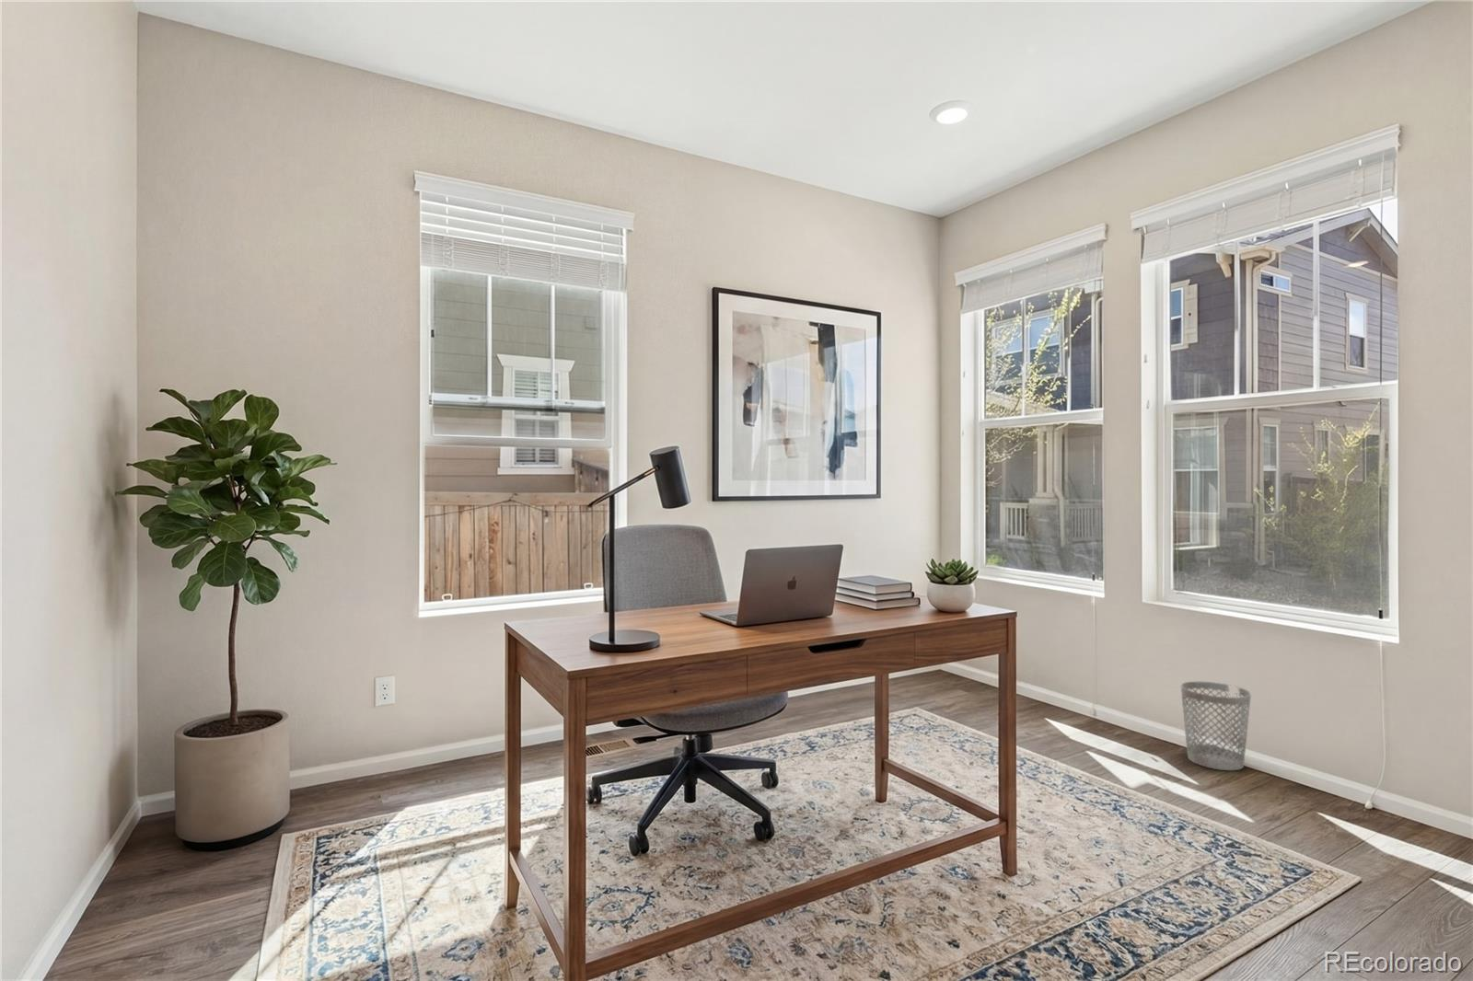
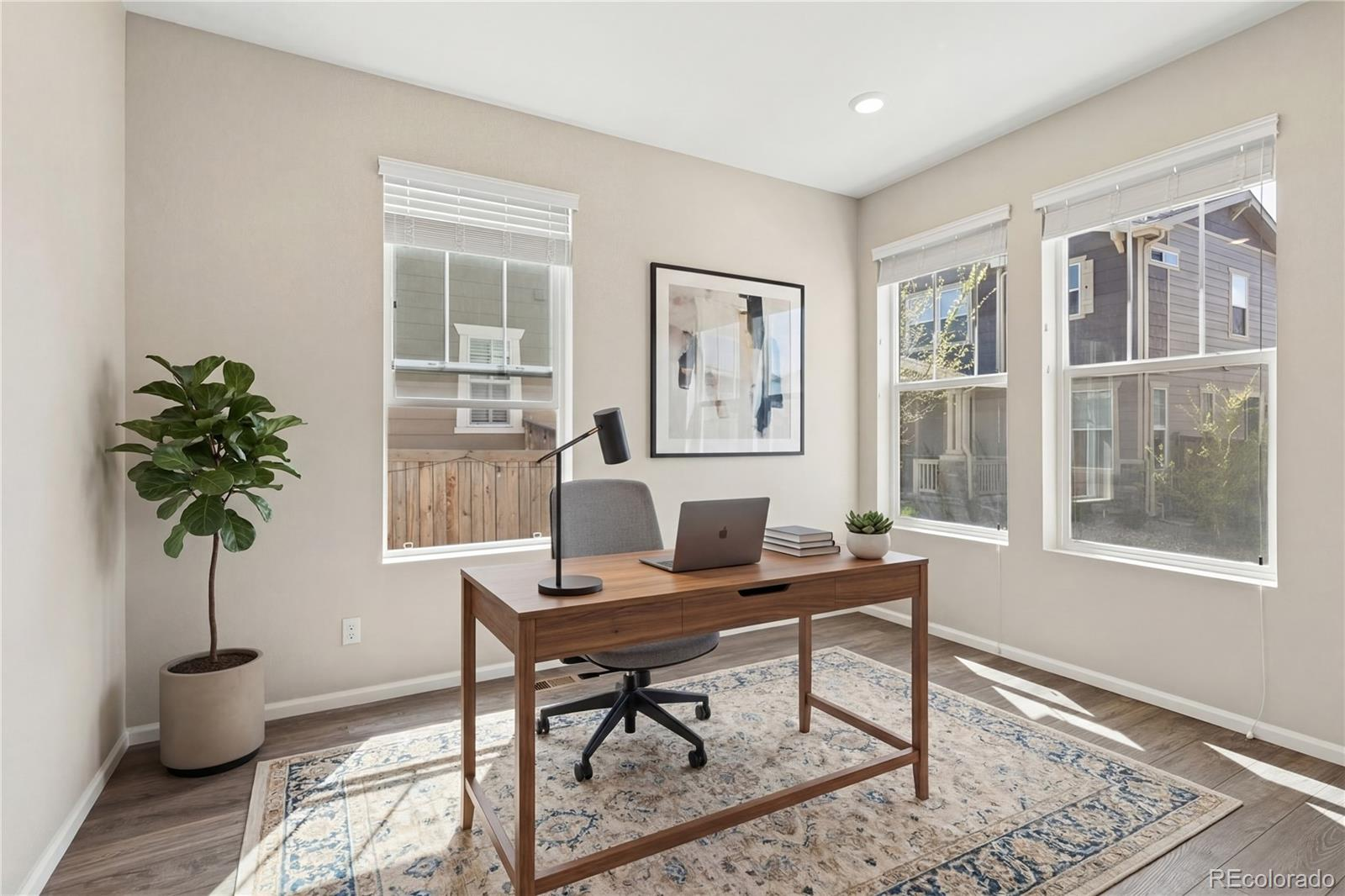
- wastebasket [1181,681,1252,771]
